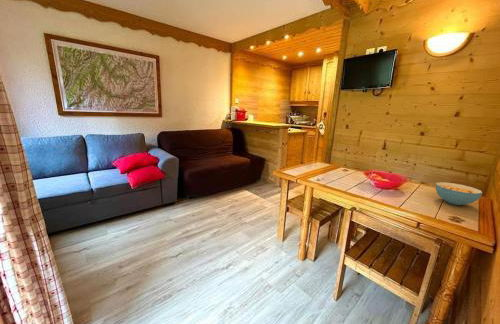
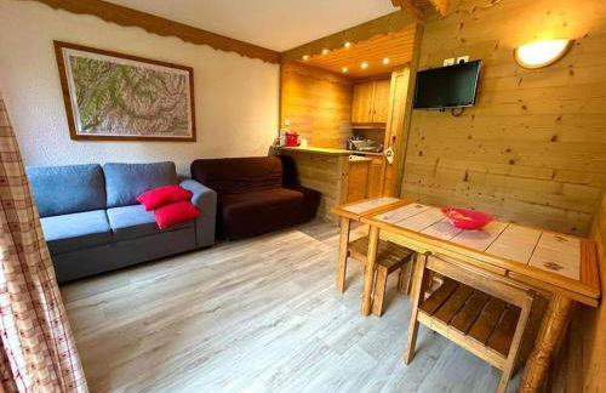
- cereal bowl [435,181,483,206]
